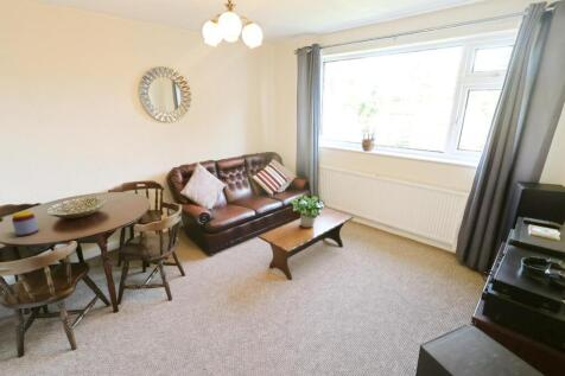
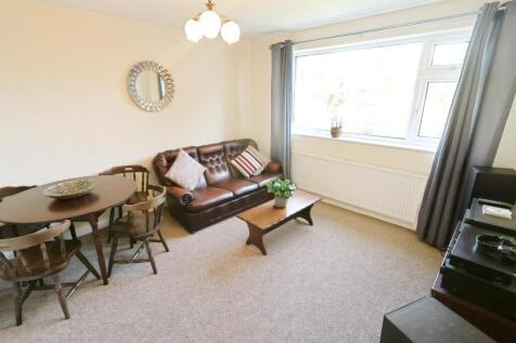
- jar [11,210,39,237]
